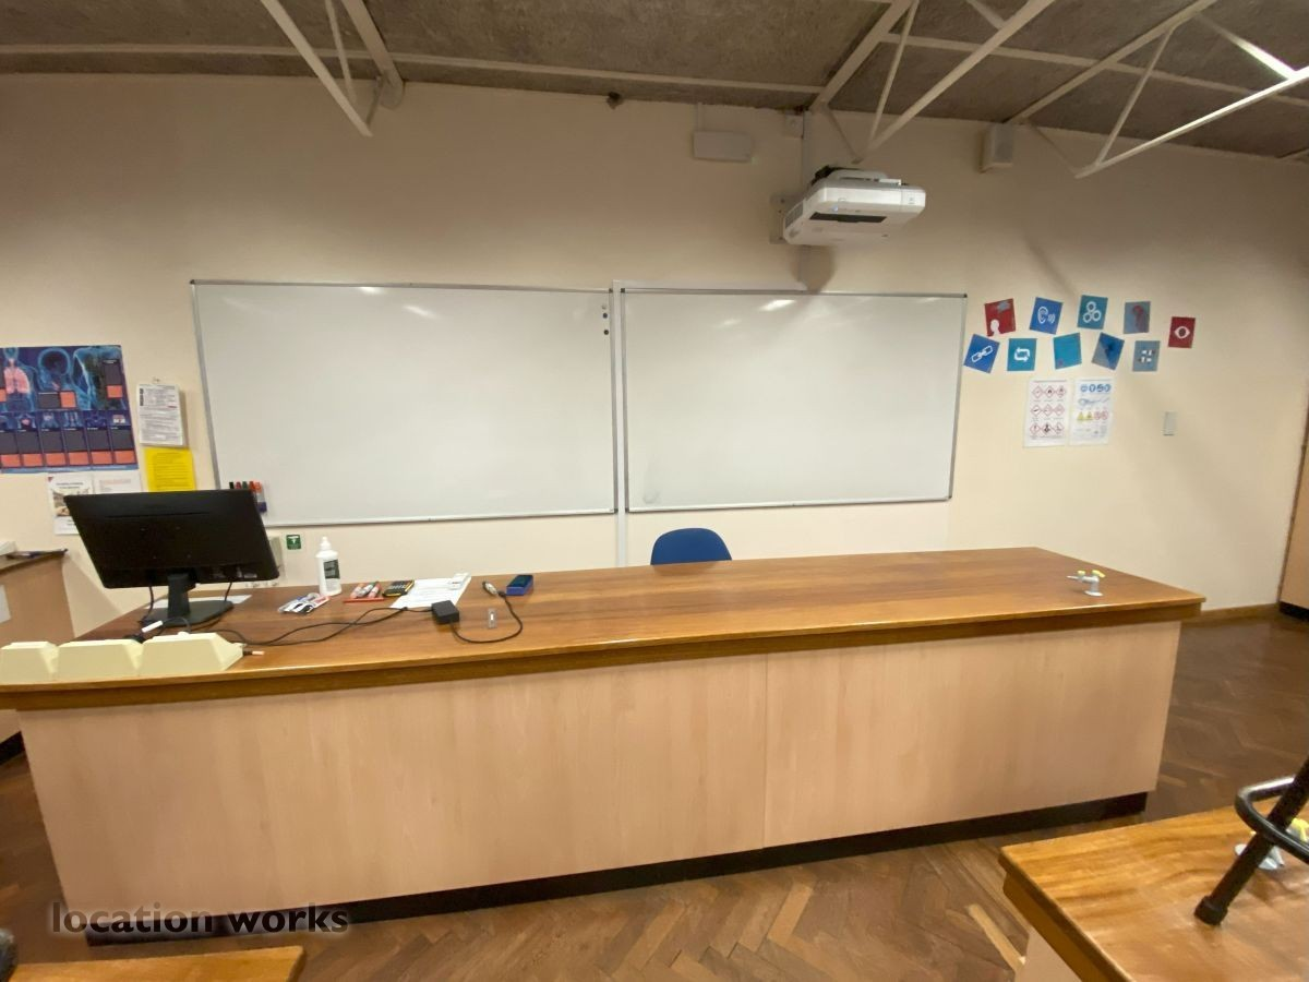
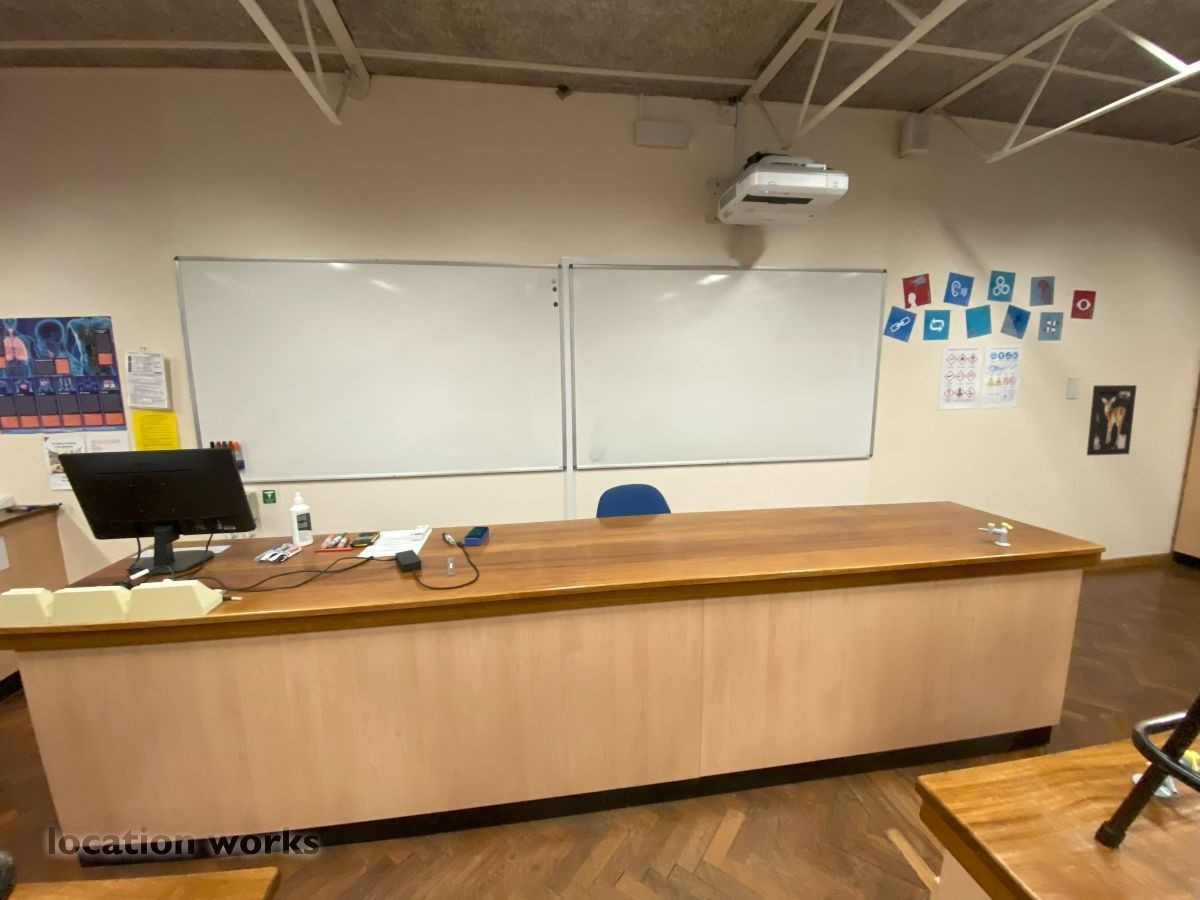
+ wall art [1086,384,1138,457]
